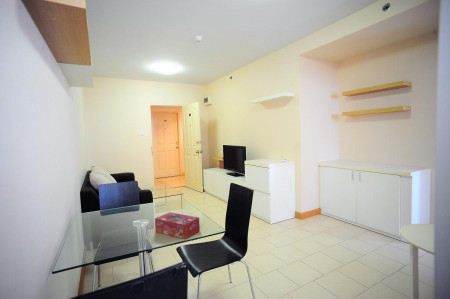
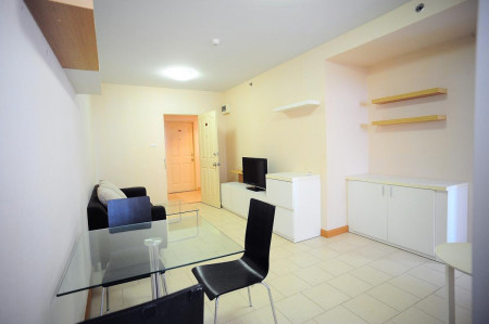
- tissue box [154,211,201,240]
